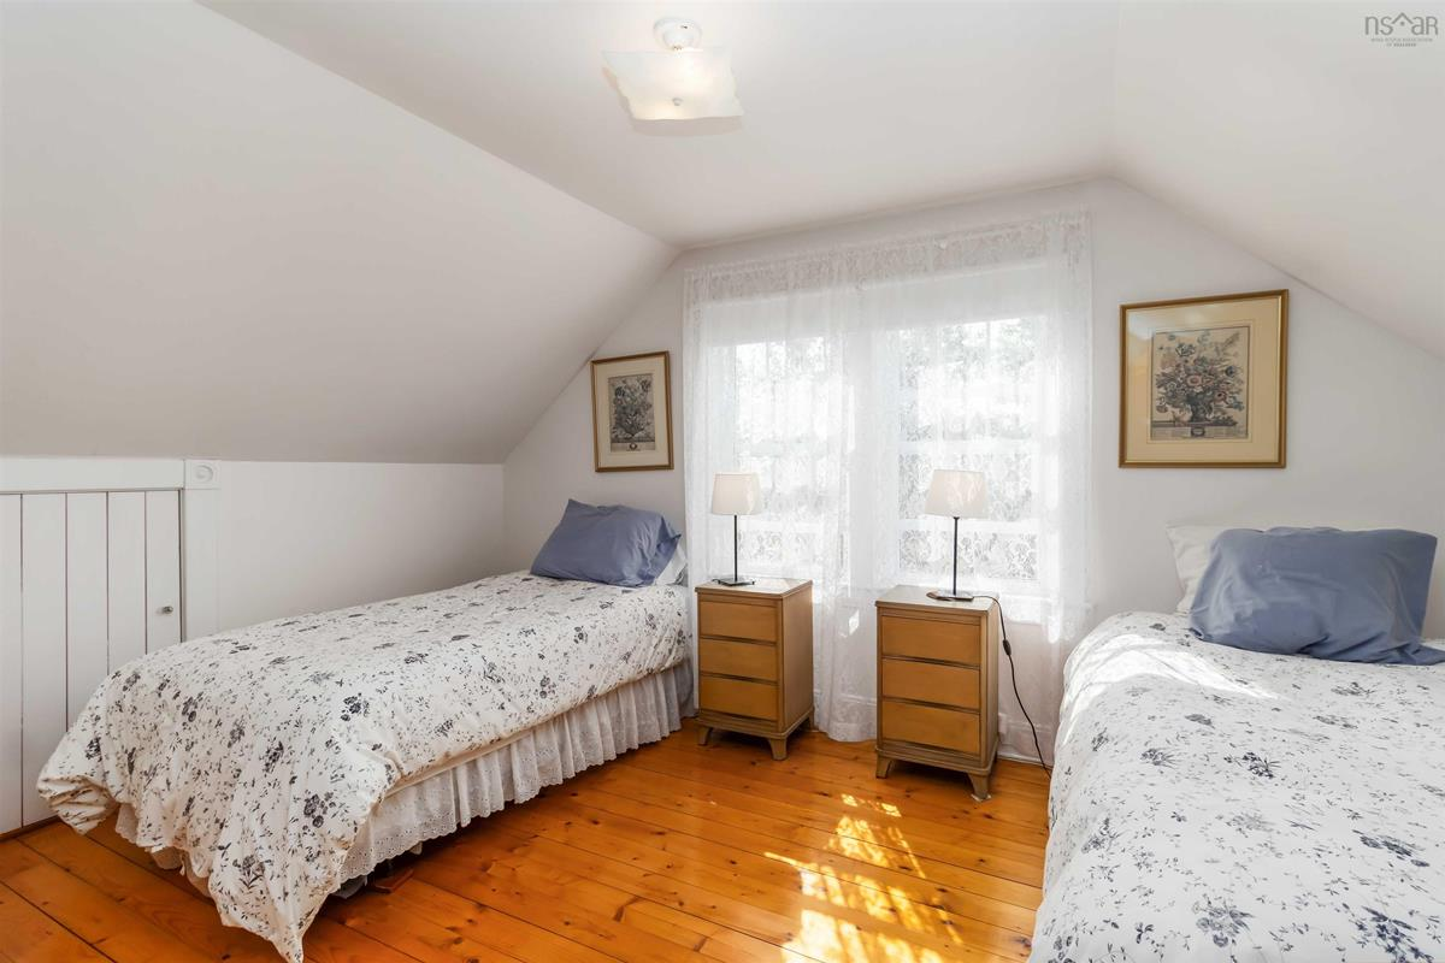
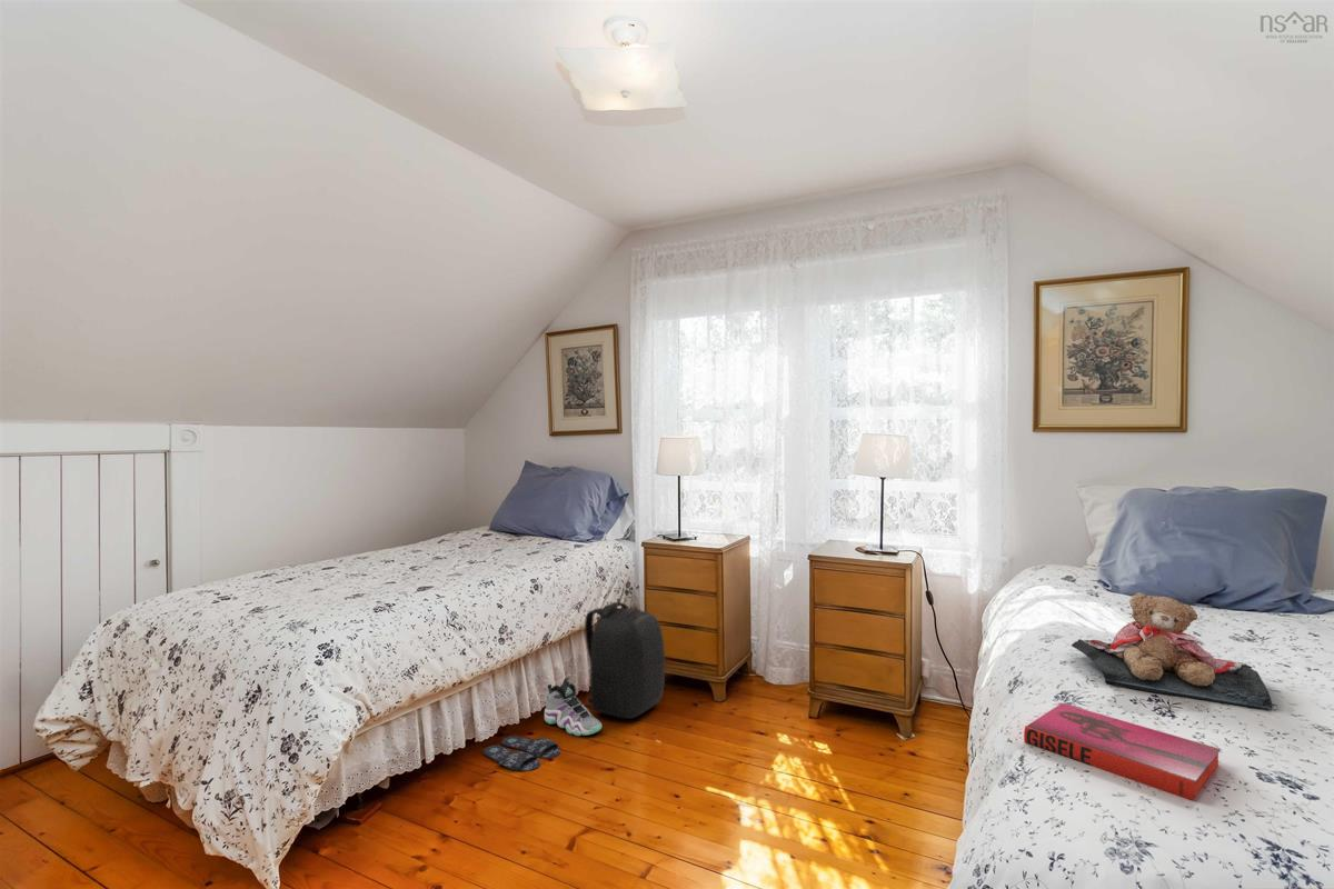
+ teddy bear [1071,591,1274,711]
+ slippers [482,735,561,772]
+ sneaker [544,676,603,737]
+ backpack [581,601,666,720]
+ hardback book [1023,702,1222,802]
